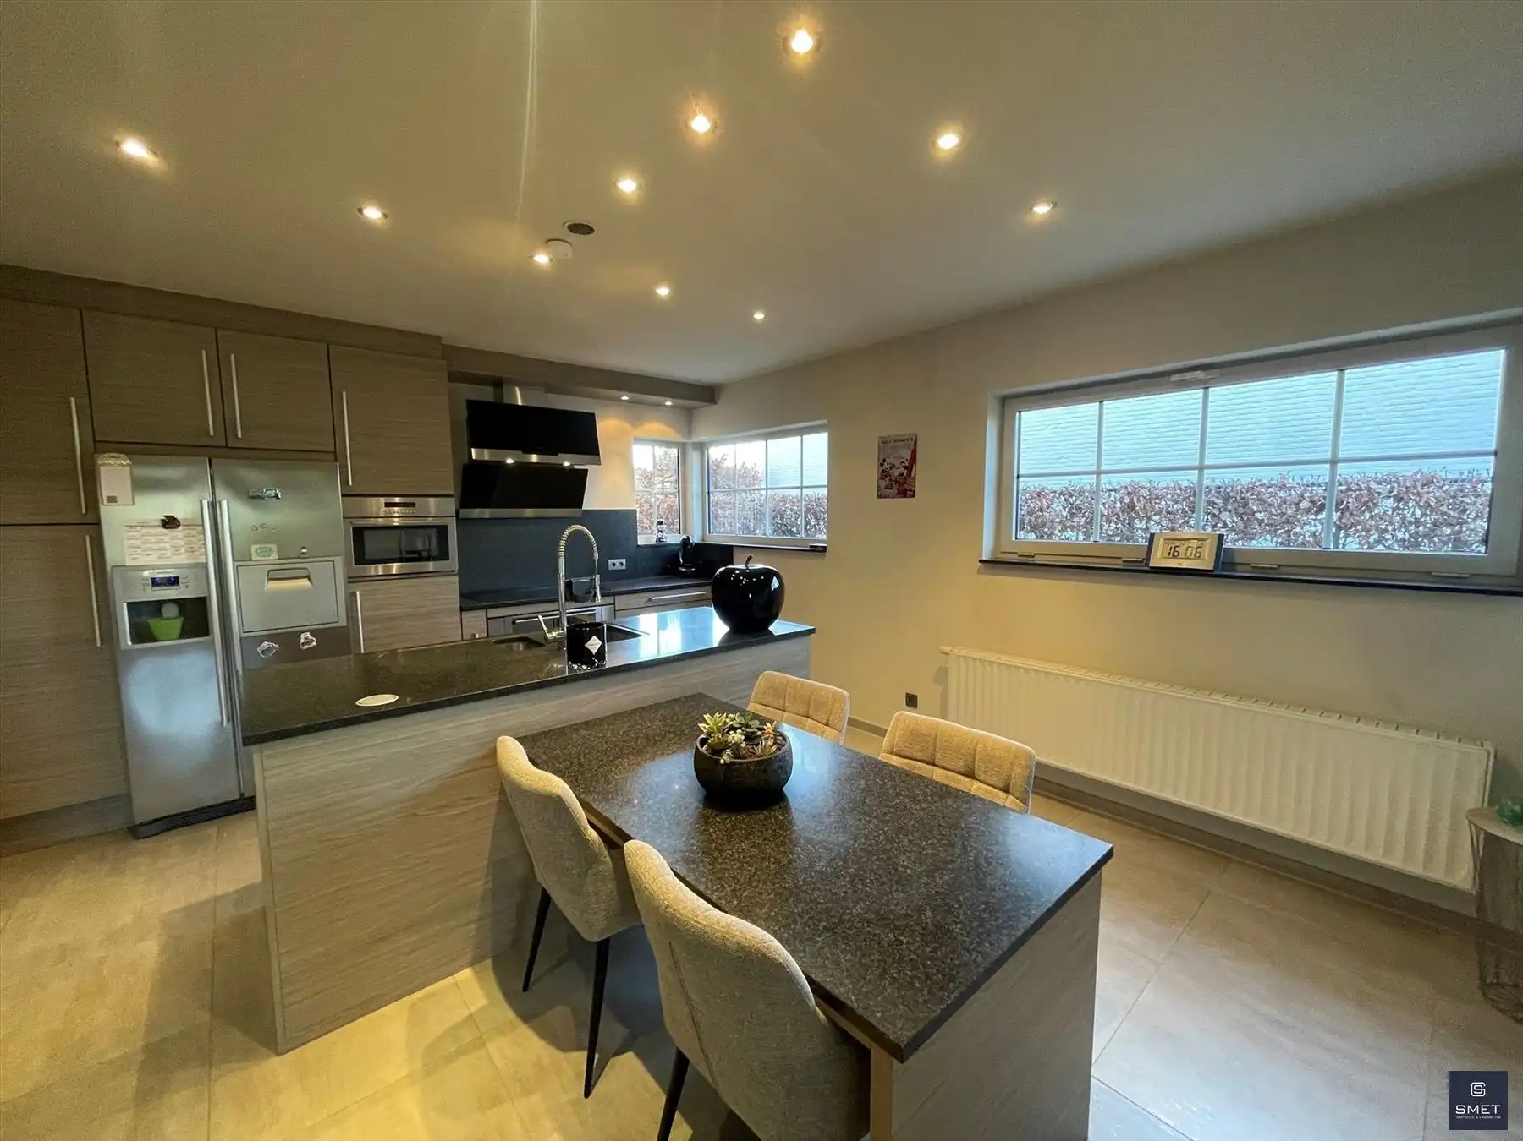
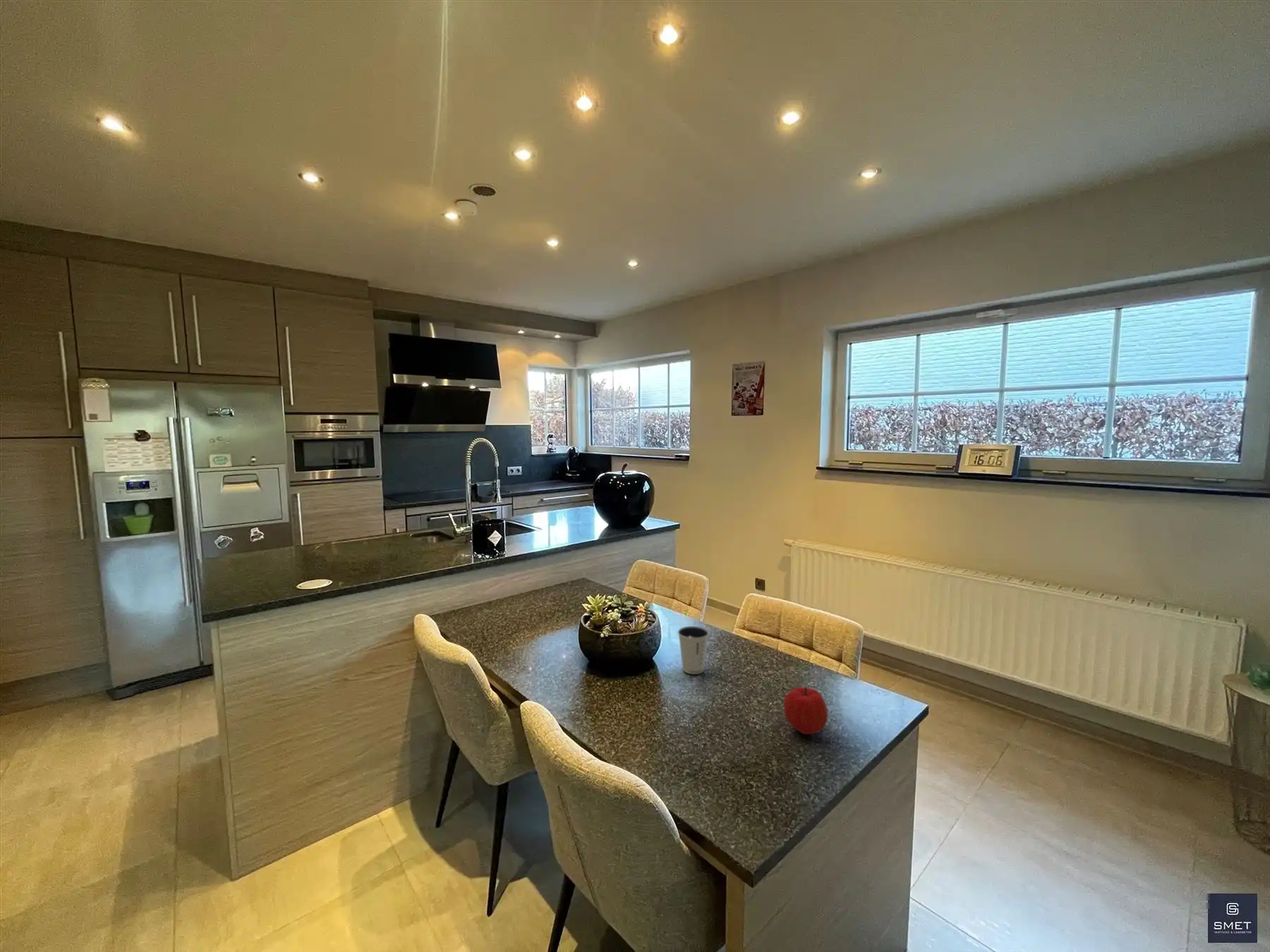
+ fruit [783,686,828,735]
+ dixie cup [677,625,710,675]
